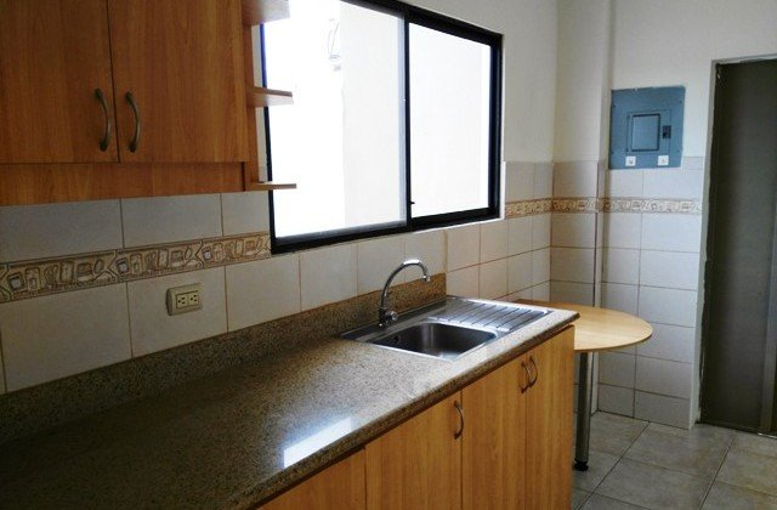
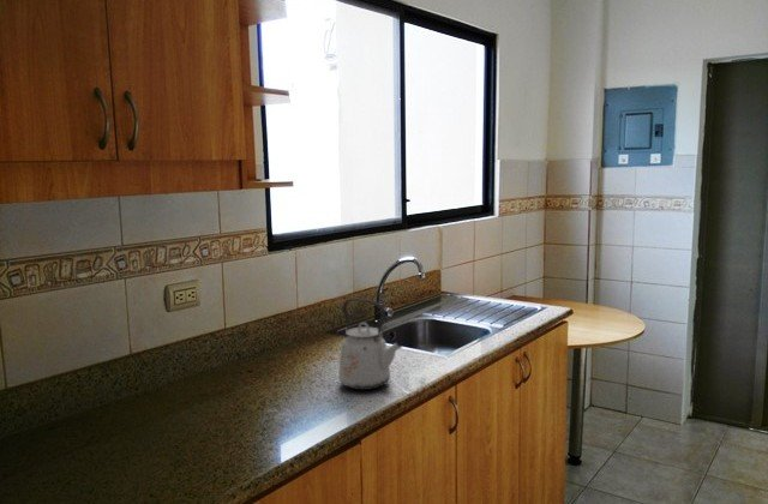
+ kettle [337,298,403,391]
